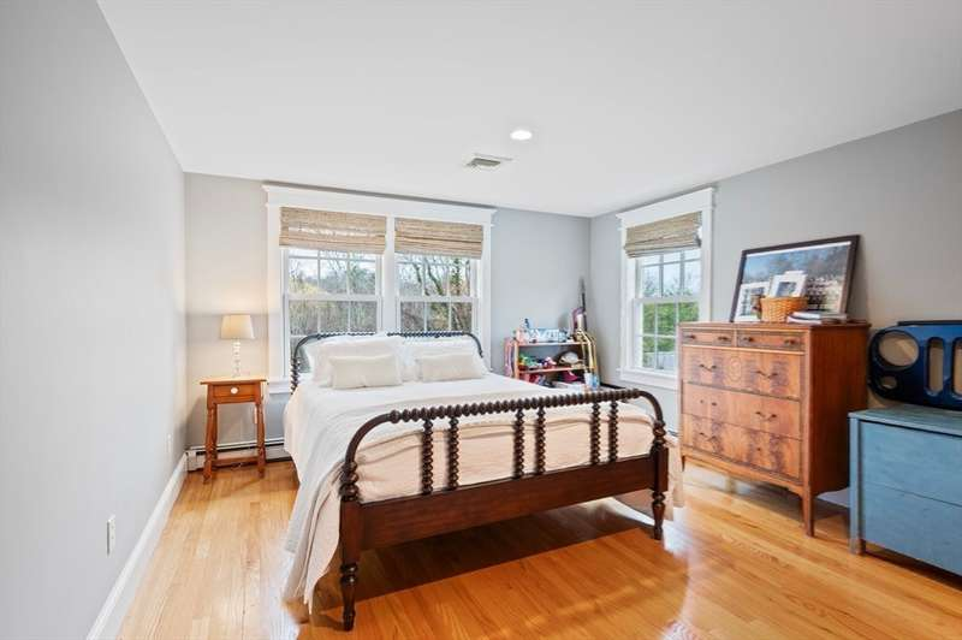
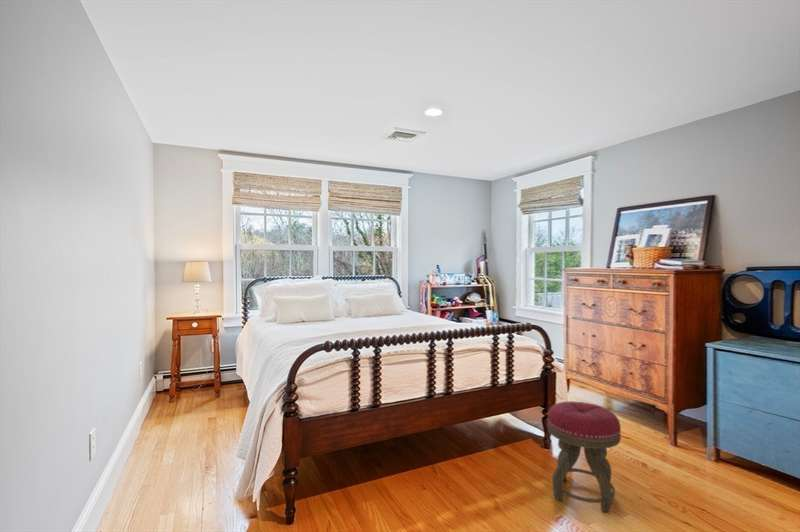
+ stool [546,400,622,513]
